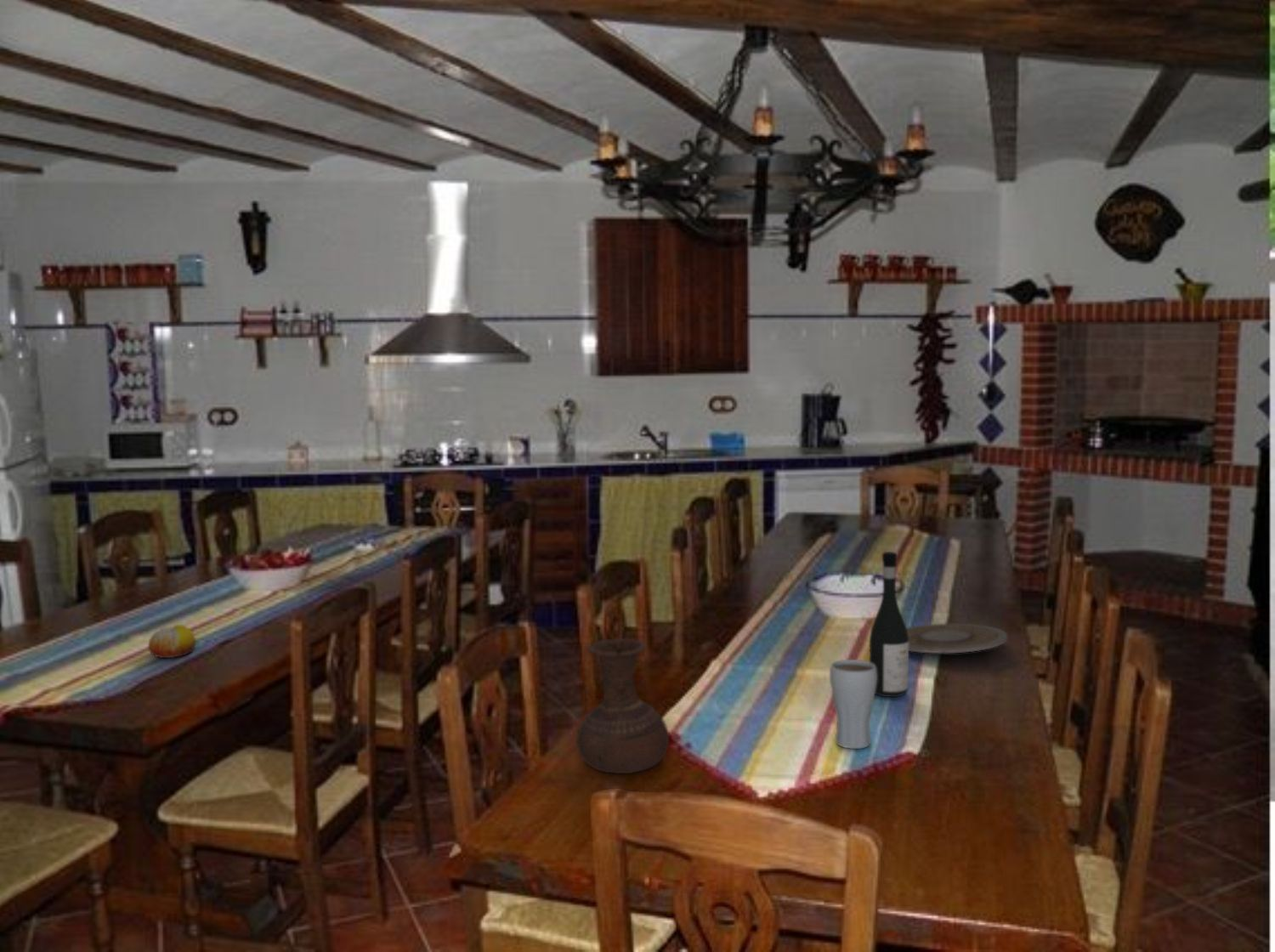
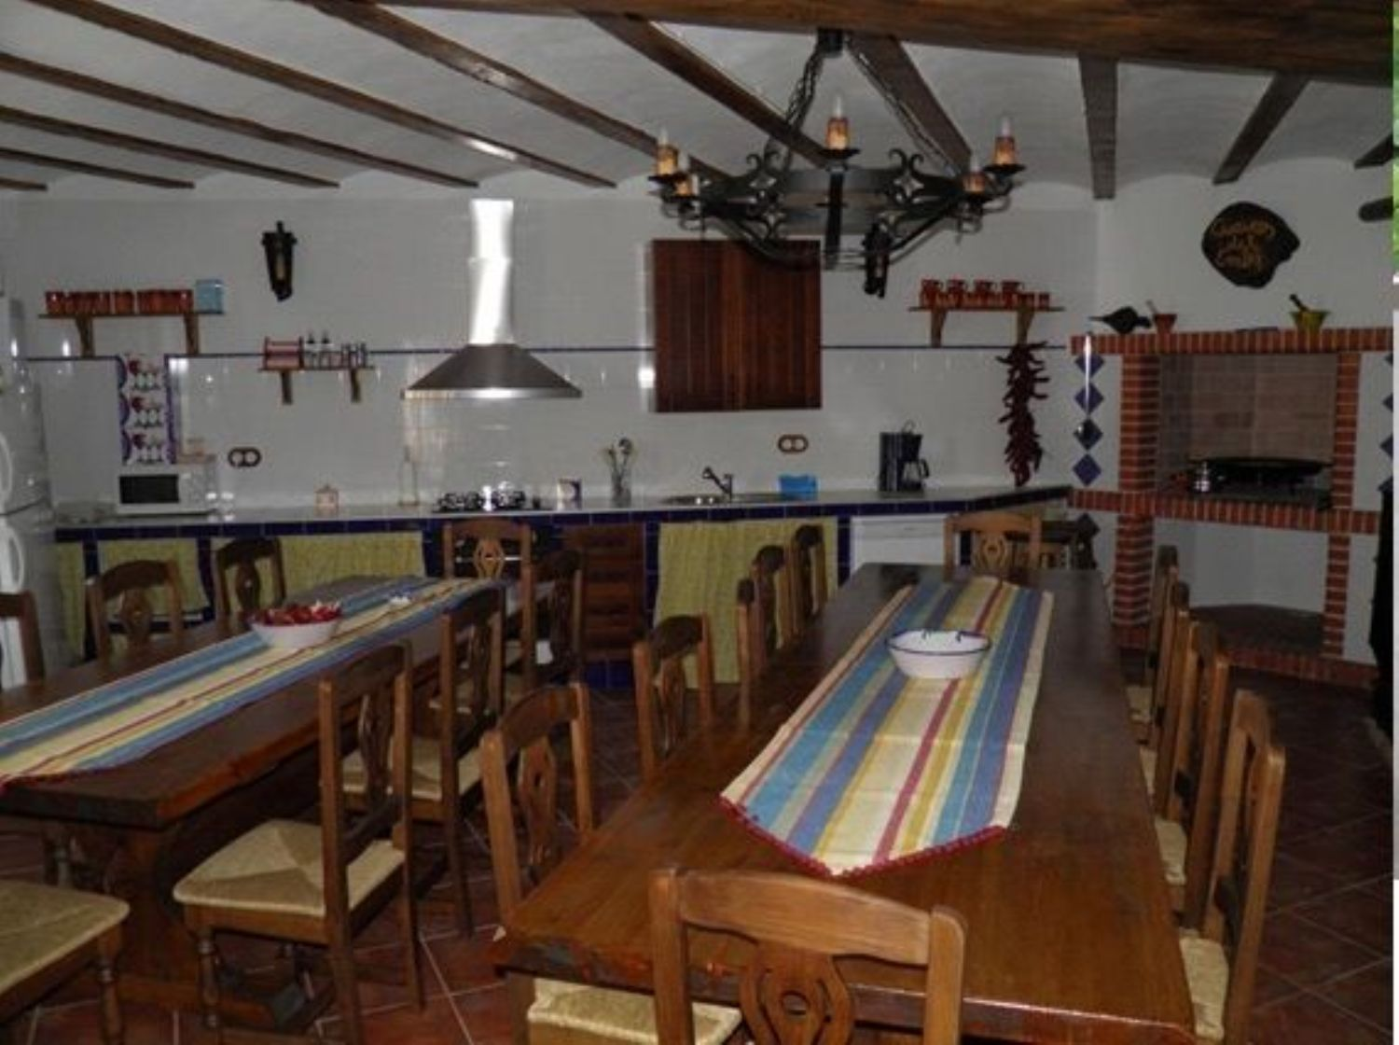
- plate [906,623,1008,654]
- drinking glass [829,659,877,750]
- wine bottle [869,551,910,698]
- fruit [148,624,196,659]
- ceramic pitcher [575,638,670,774]
